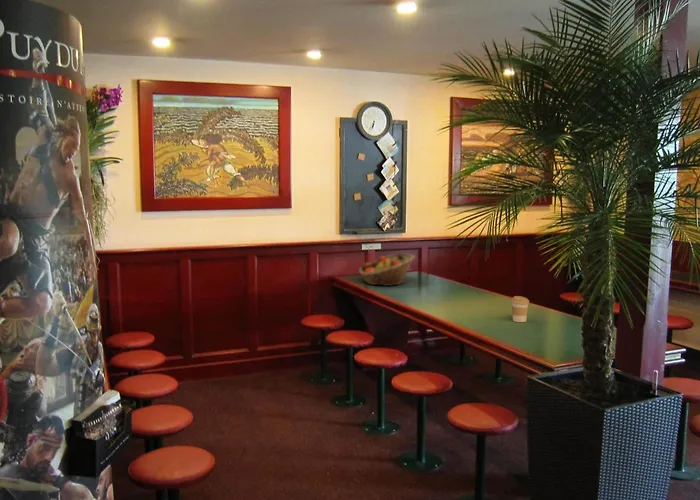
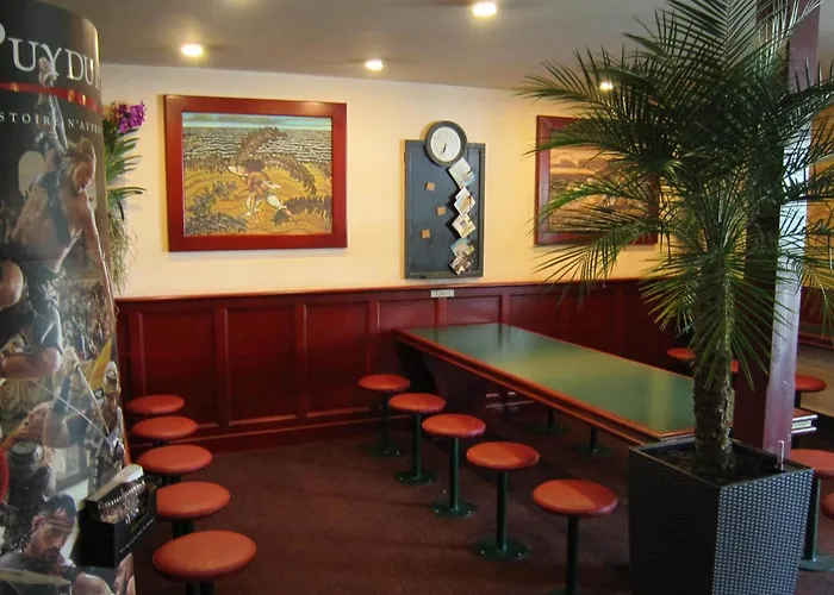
- coffee cup [510,295,530,323]
- fruit basket [358,252,415,287]
